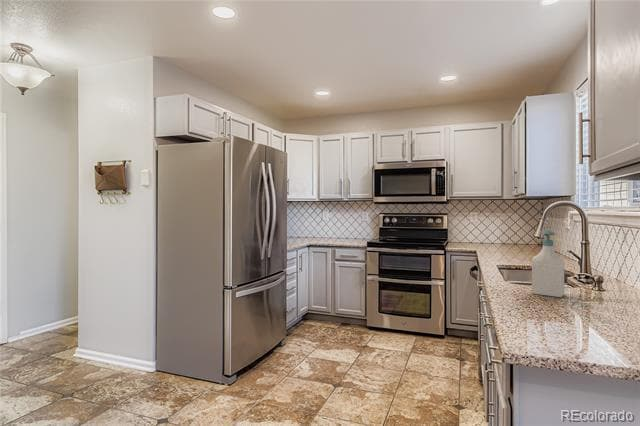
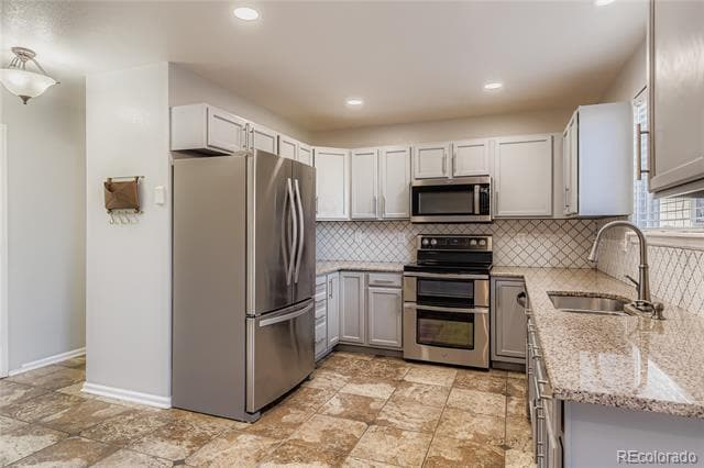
- soap bottle [531,229,565,298]
